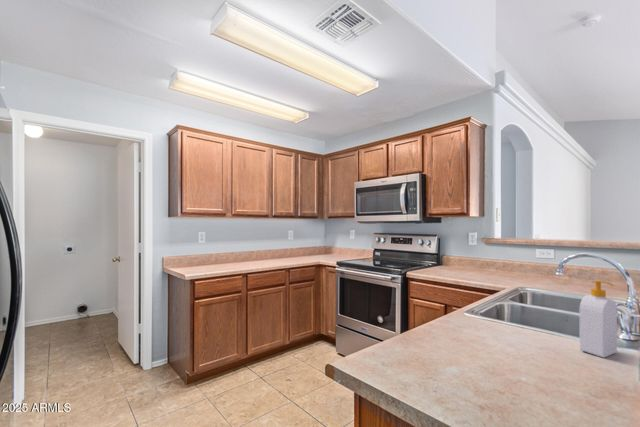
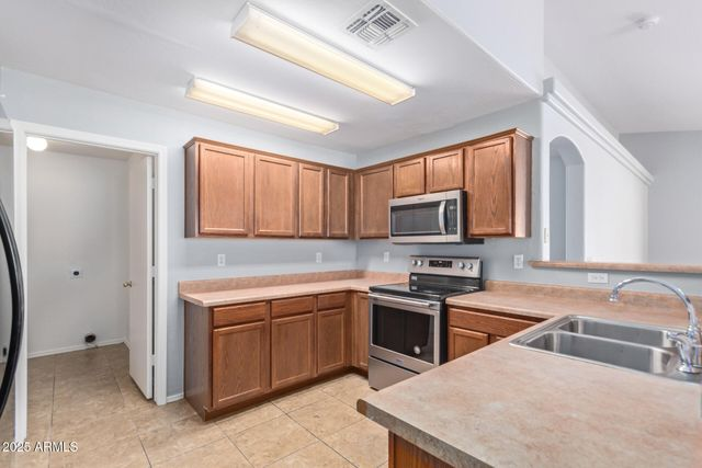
- soap bottle [579,280,618,359]
